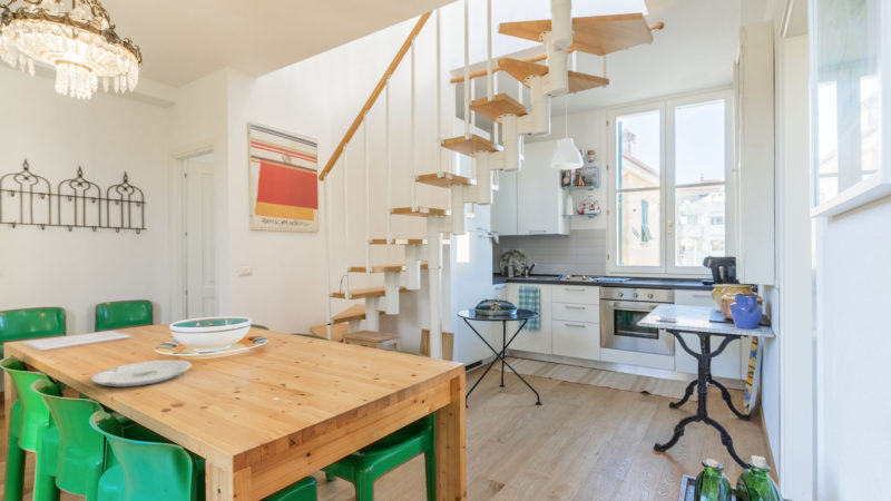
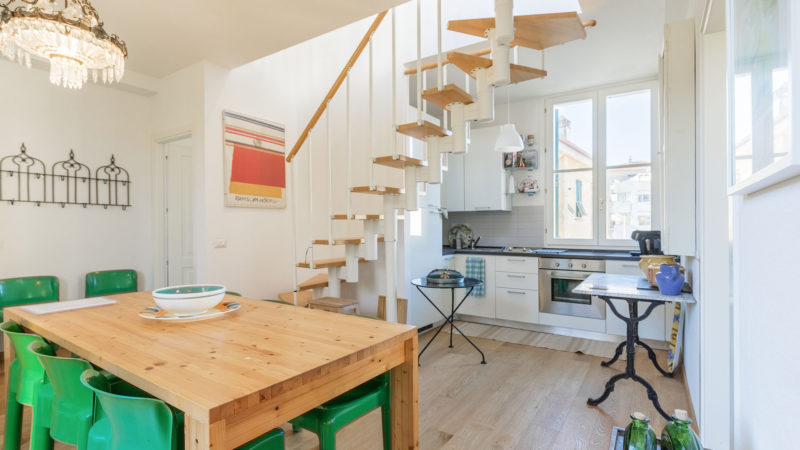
- plate [90,358,193,387]
